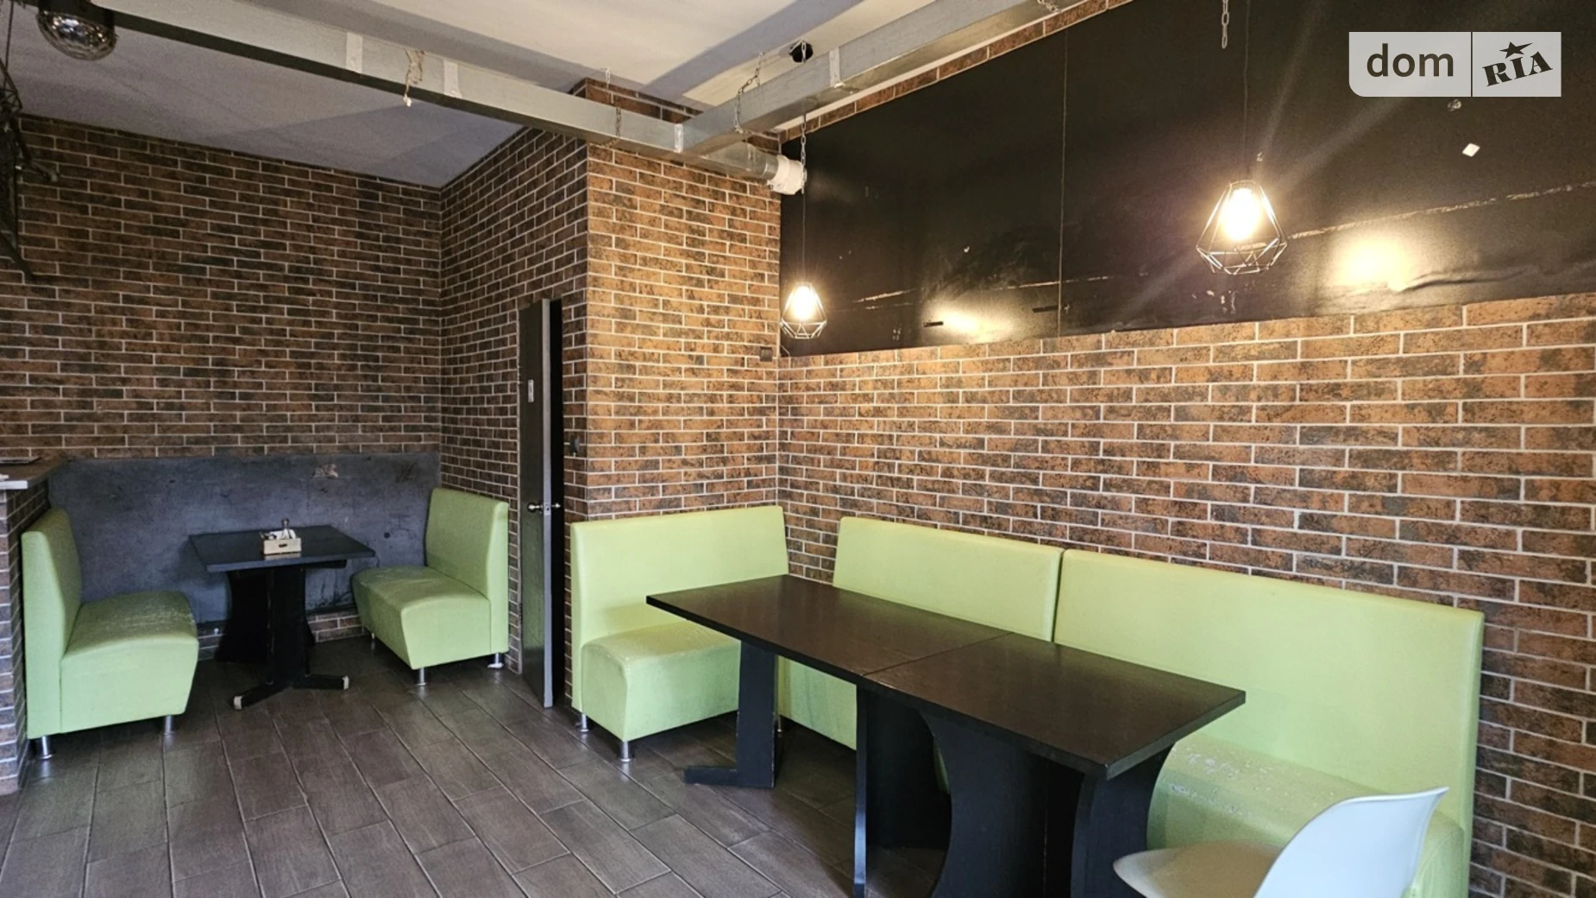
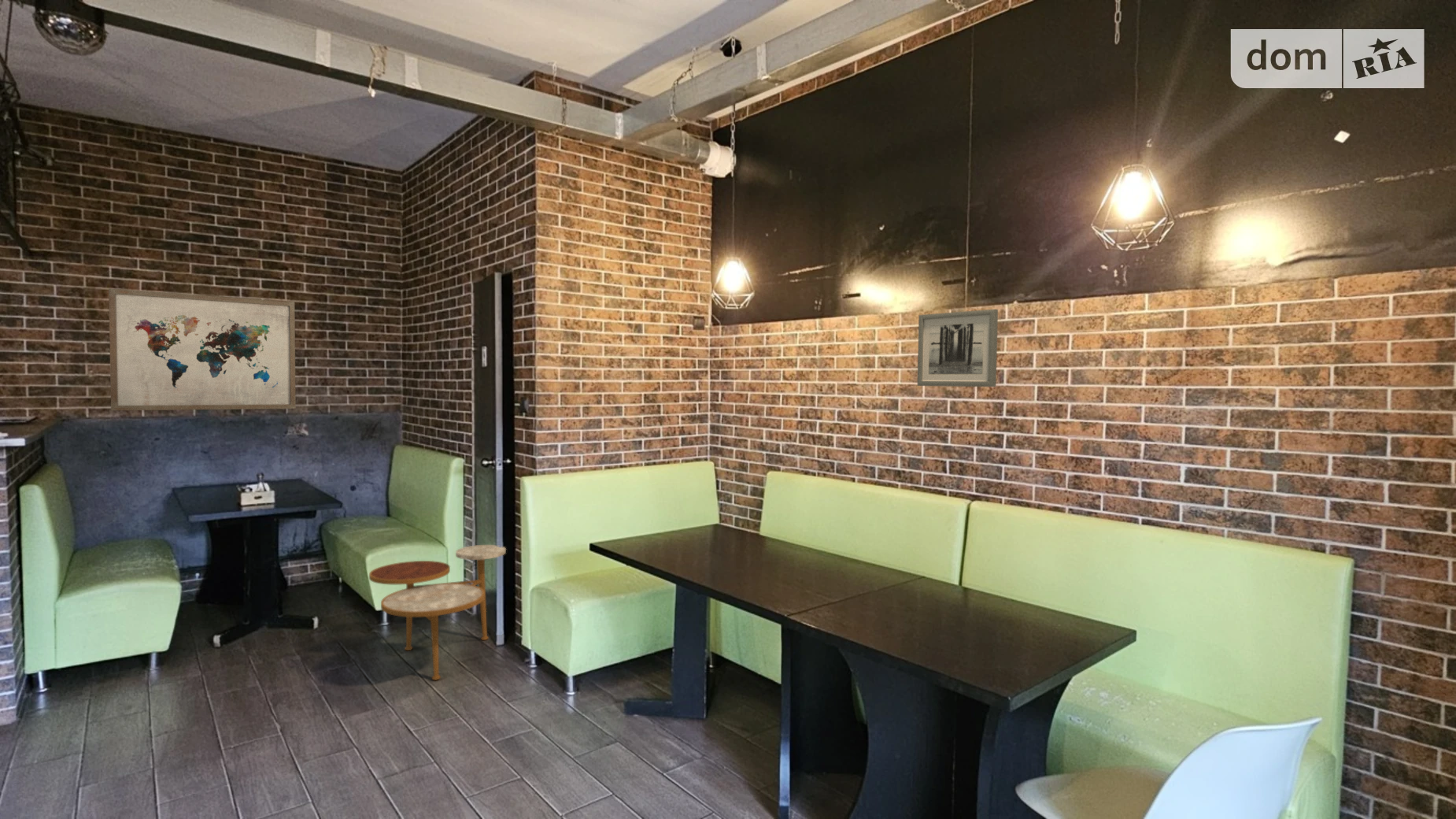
+ wall art [917,309,999,387]
+ wall art [108,287,297,411]
+ side table [368,544,507,681]
